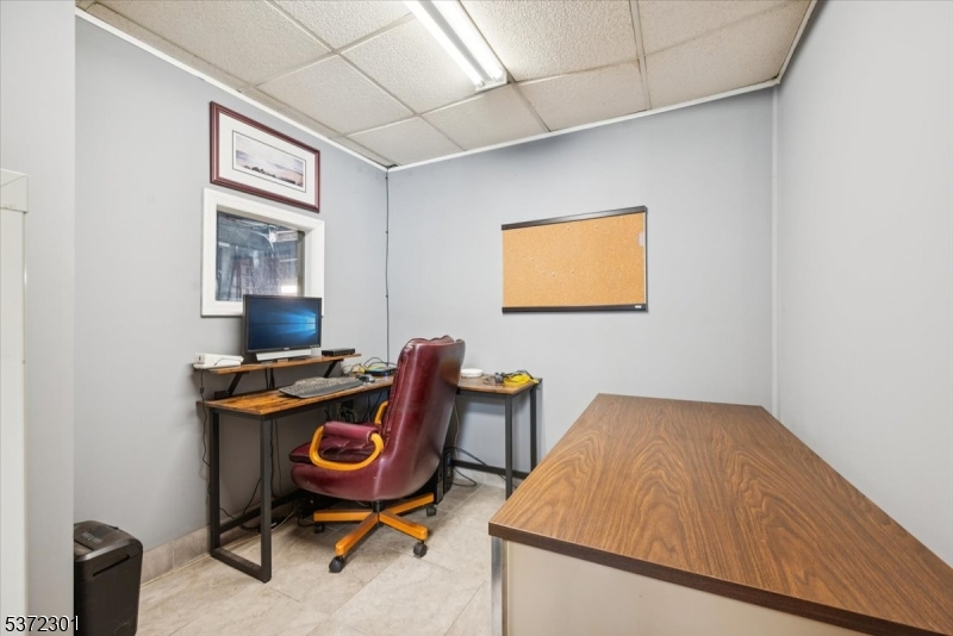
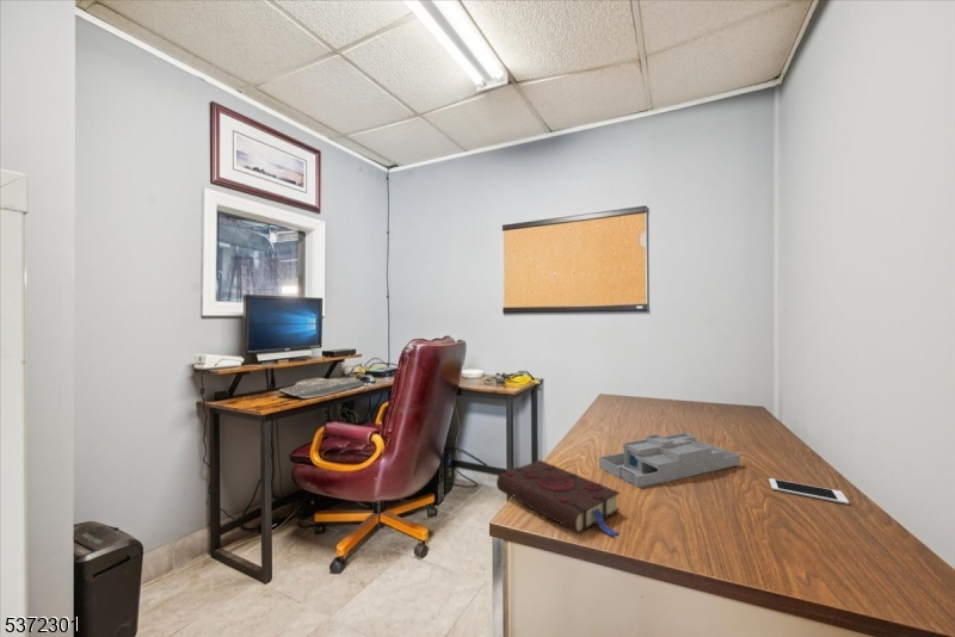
+ book [495,459,621,539]
+ desk organizer [598,432,741,489]
+ cell phone [768,477,850,506]
